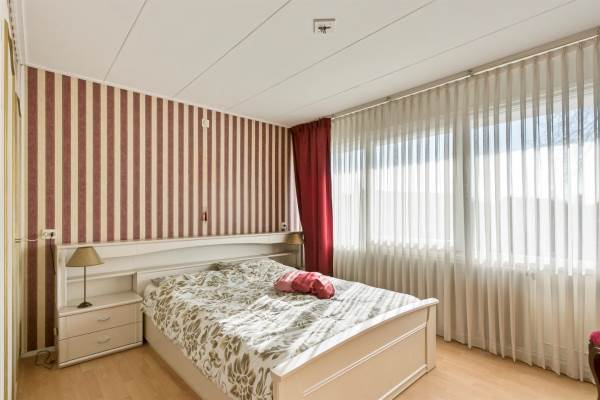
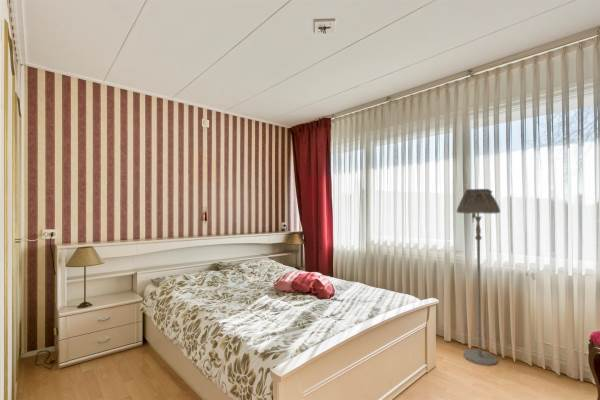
+ floor lamp [456,188,501,367]
